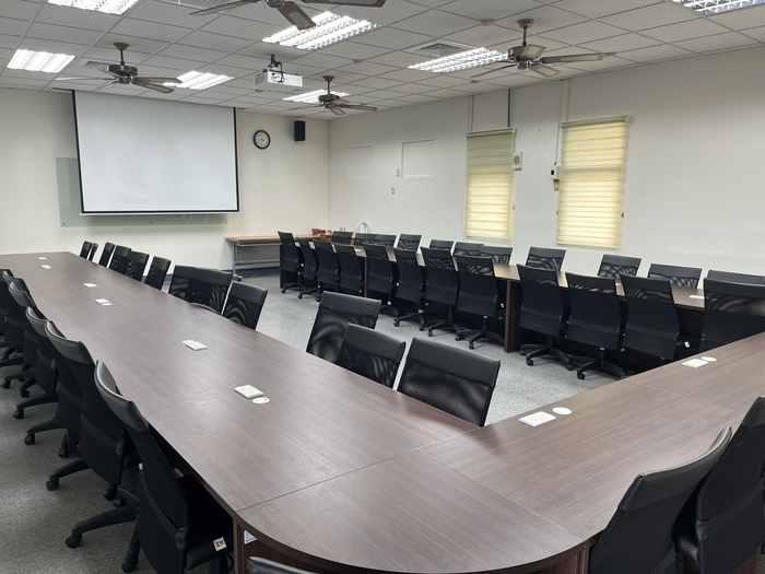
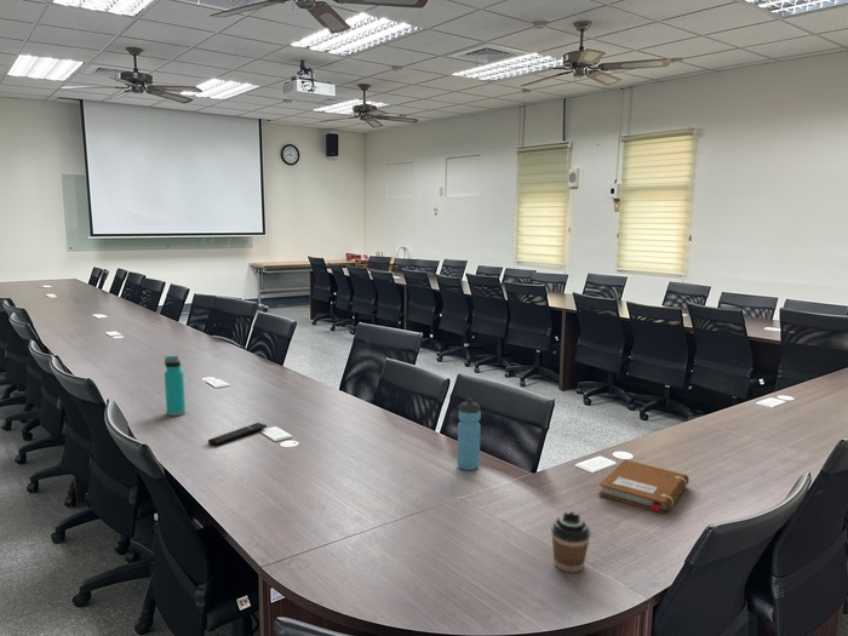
+ water bottle [164,355,187,417]
+ water bottle [457,397,482,471]
+ coffee cup [550,511,592,574]
+ remote control [207,422,268,447]
+ notebook [597,459,691,515]
